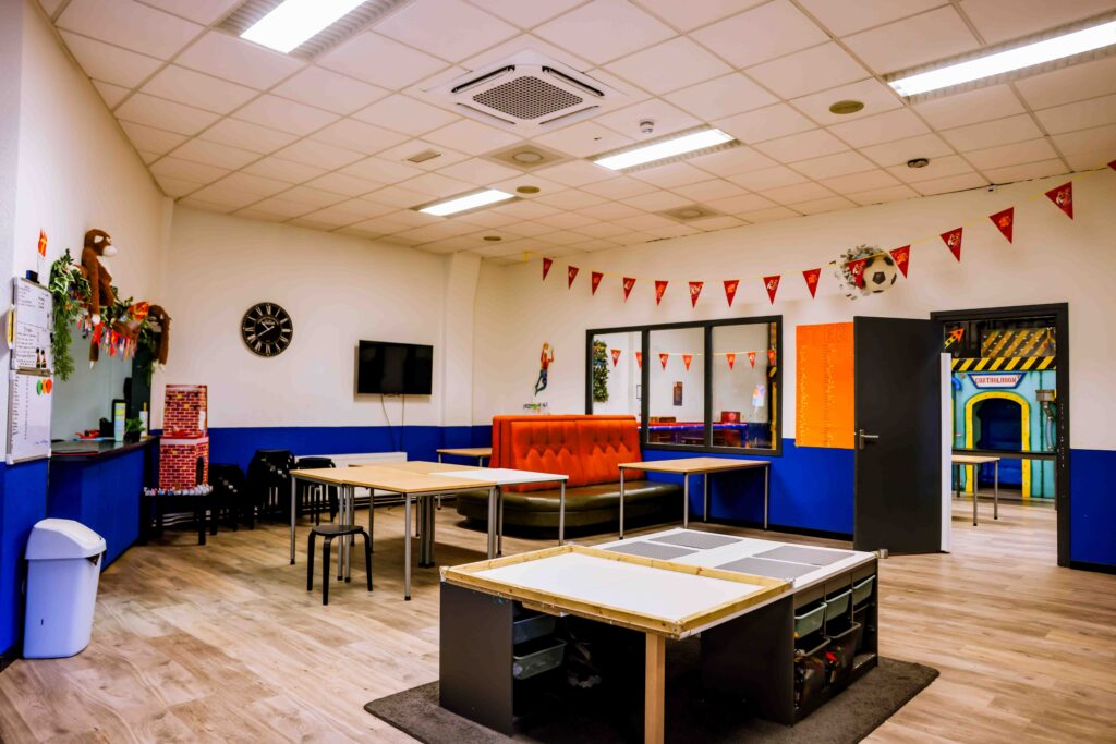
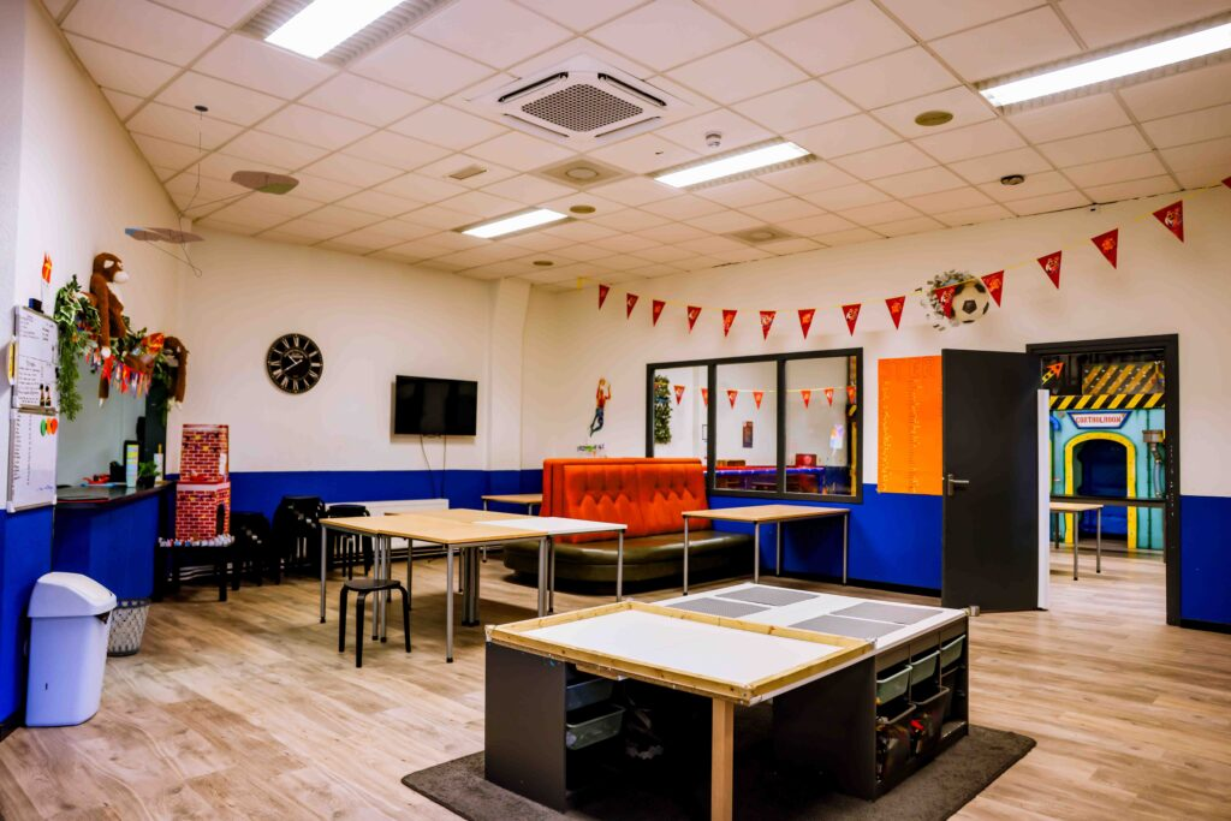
+ ceiling mobile [124,105,301,278]
+ wastebasket [106,596,151,658]
